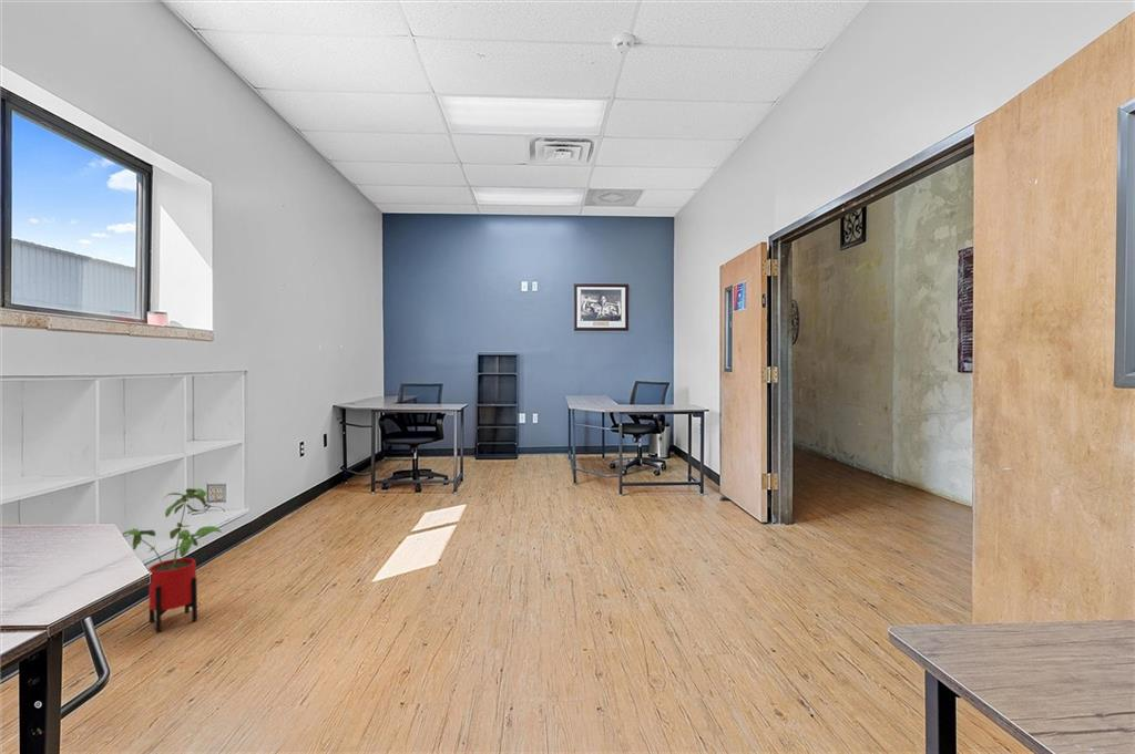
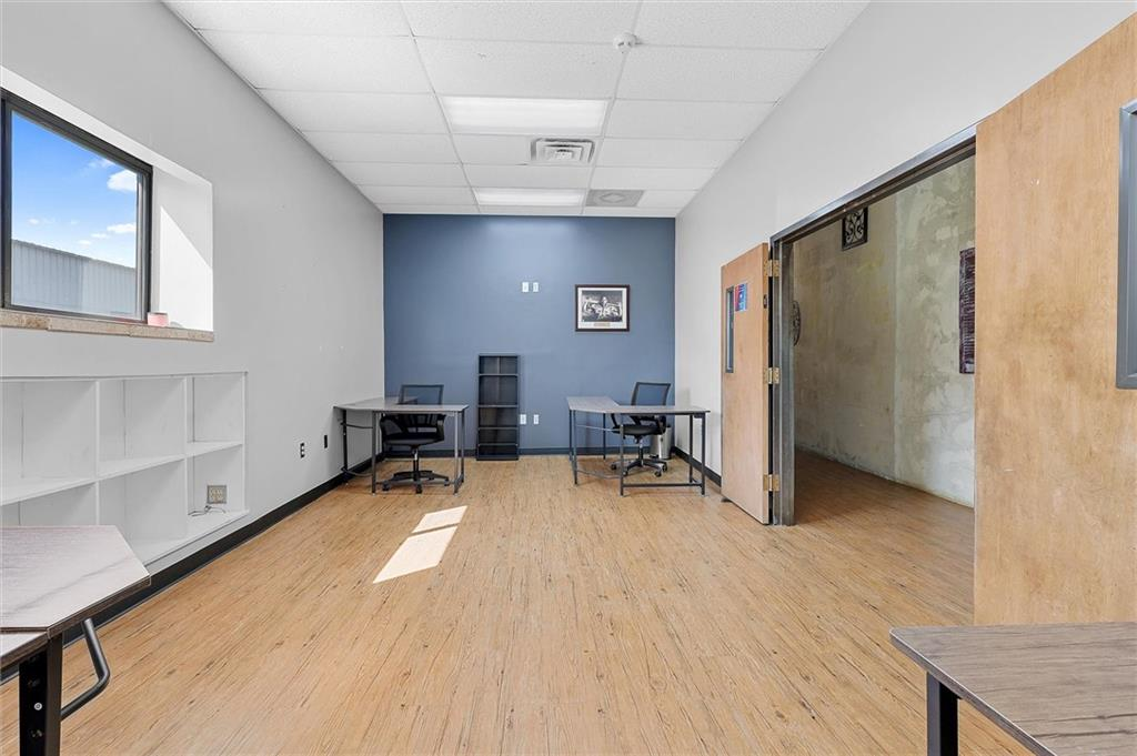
- house plant [122,487,224,633]
